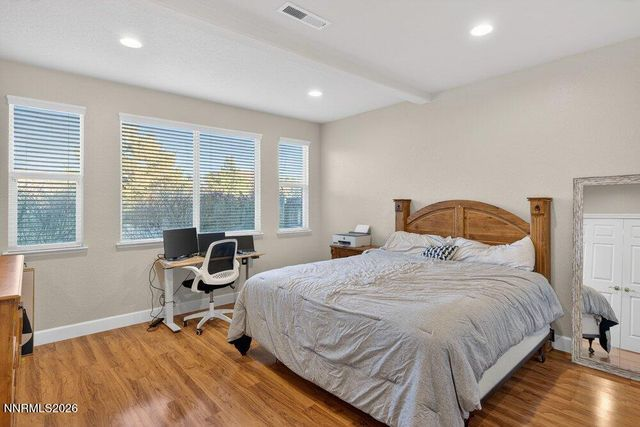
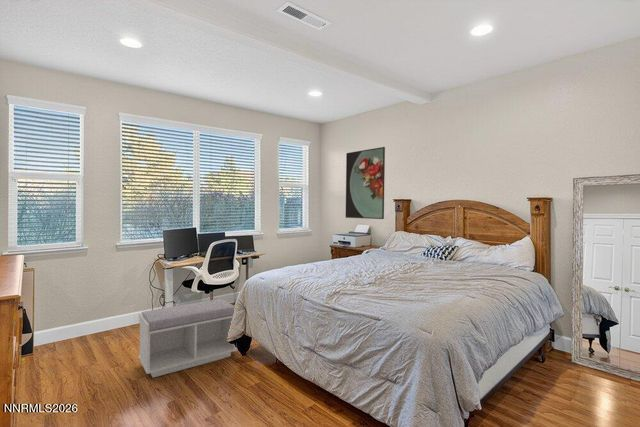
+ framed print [345,146,386,220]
+ bench [137,298,238,378]
